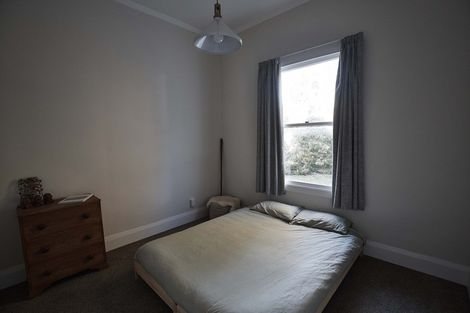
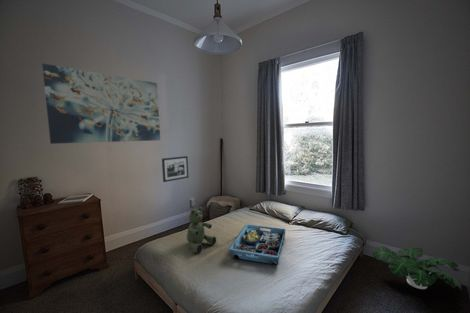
+ serving tray [227,223,286,266]
+ picture frame [161,155,190,183]
+ potted plant [372,245,463,291]
+ teddy bear [186,206,217,255]
+ wall art [41,62,161,145]
